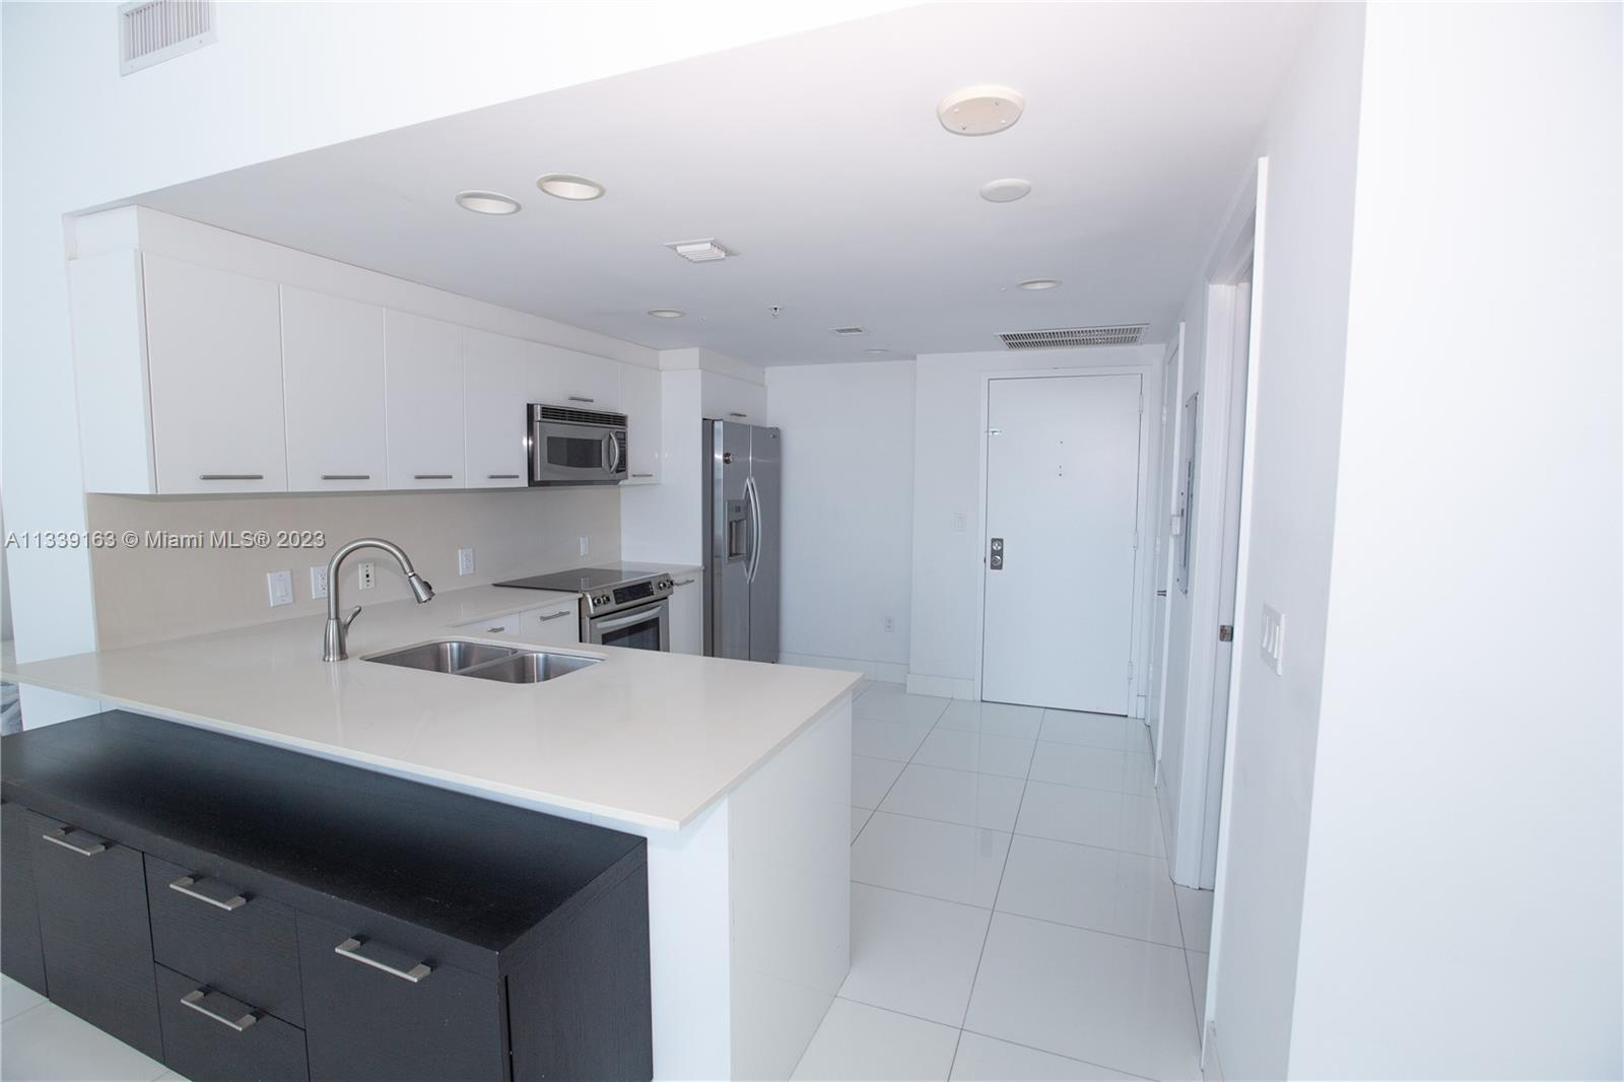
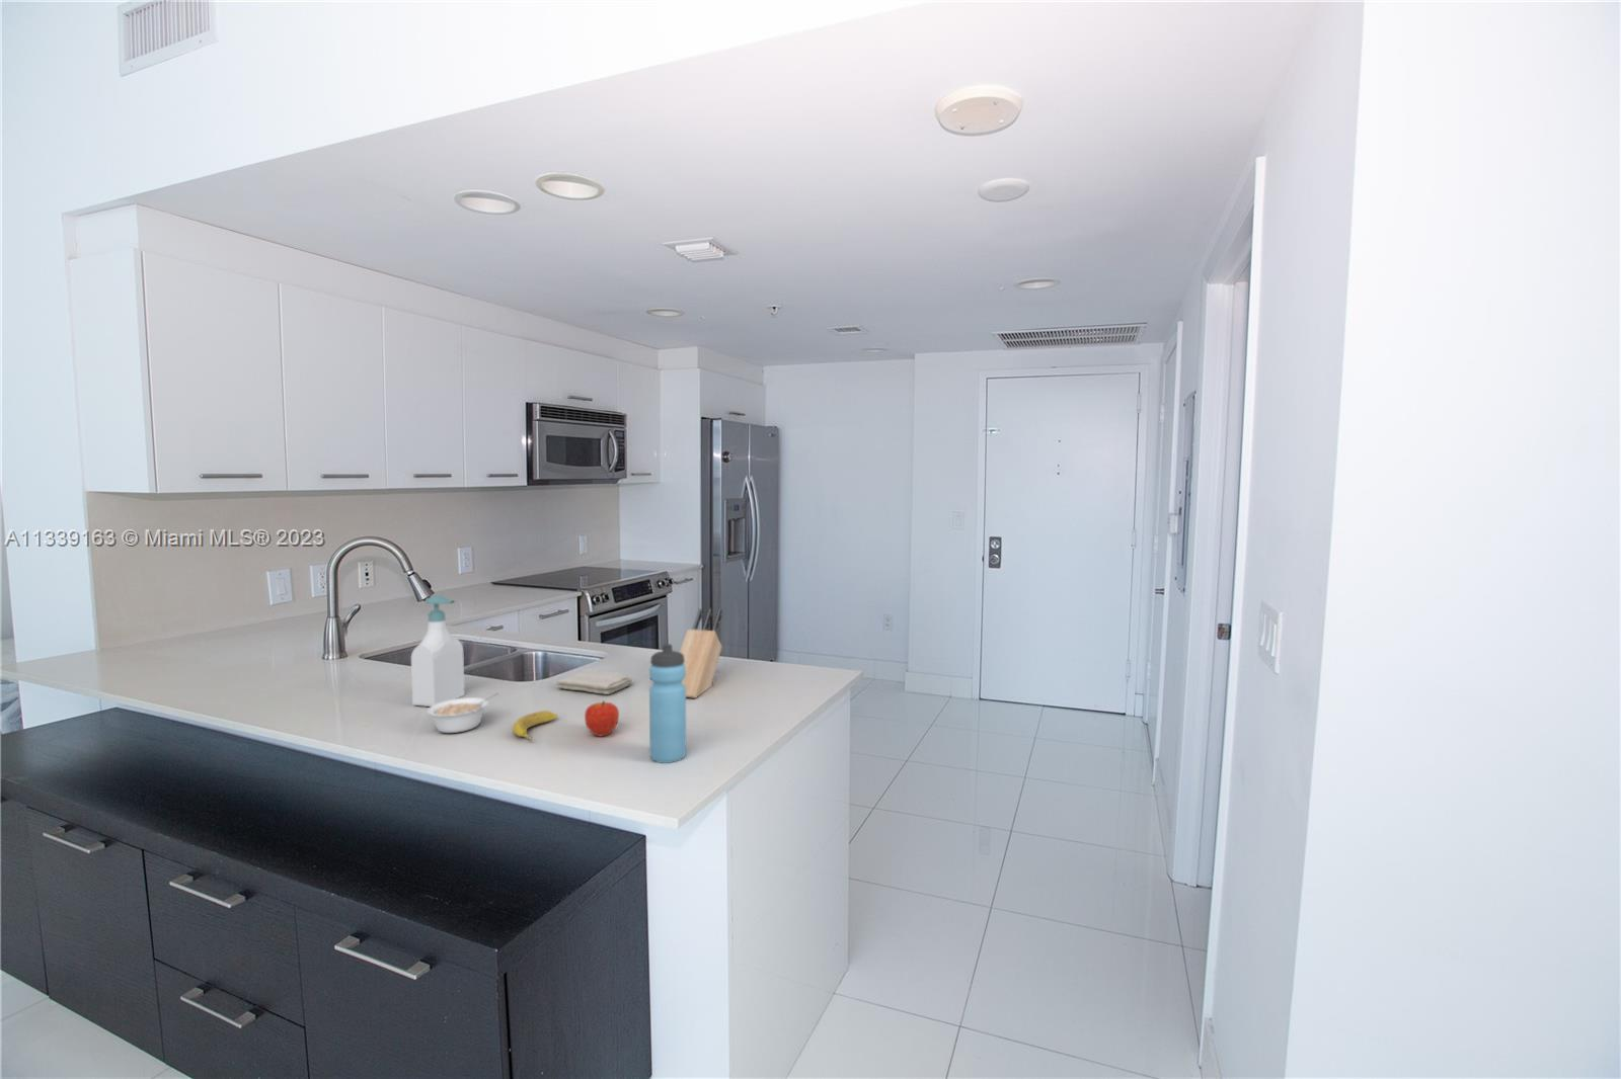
+ banana [511,709,558,739]
+ knife block [679,607,723,700]
+ washcloth [556,670,634,695]
+ fruit [583,700,619,738]
+ legume [427,692,499,733]
+ soap bottle [410,594,465,708]
+ water bottle [648,643,687,765]
